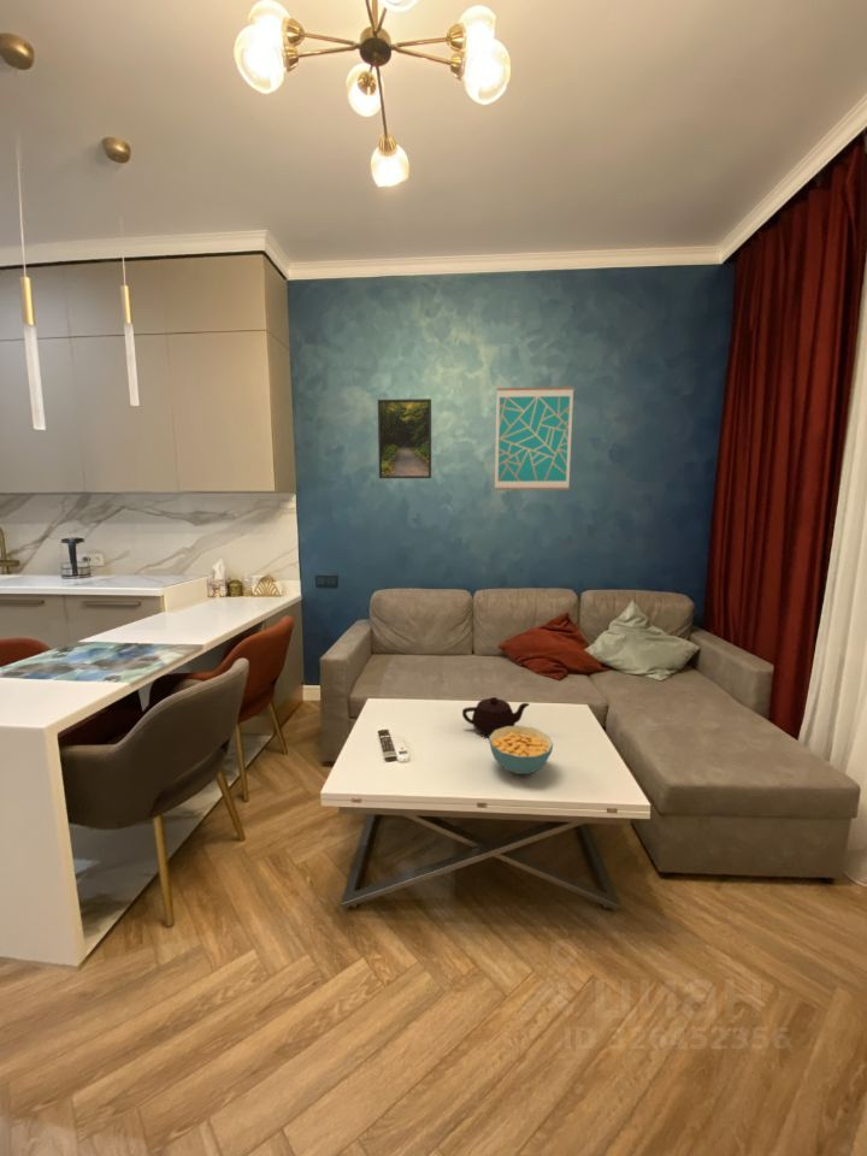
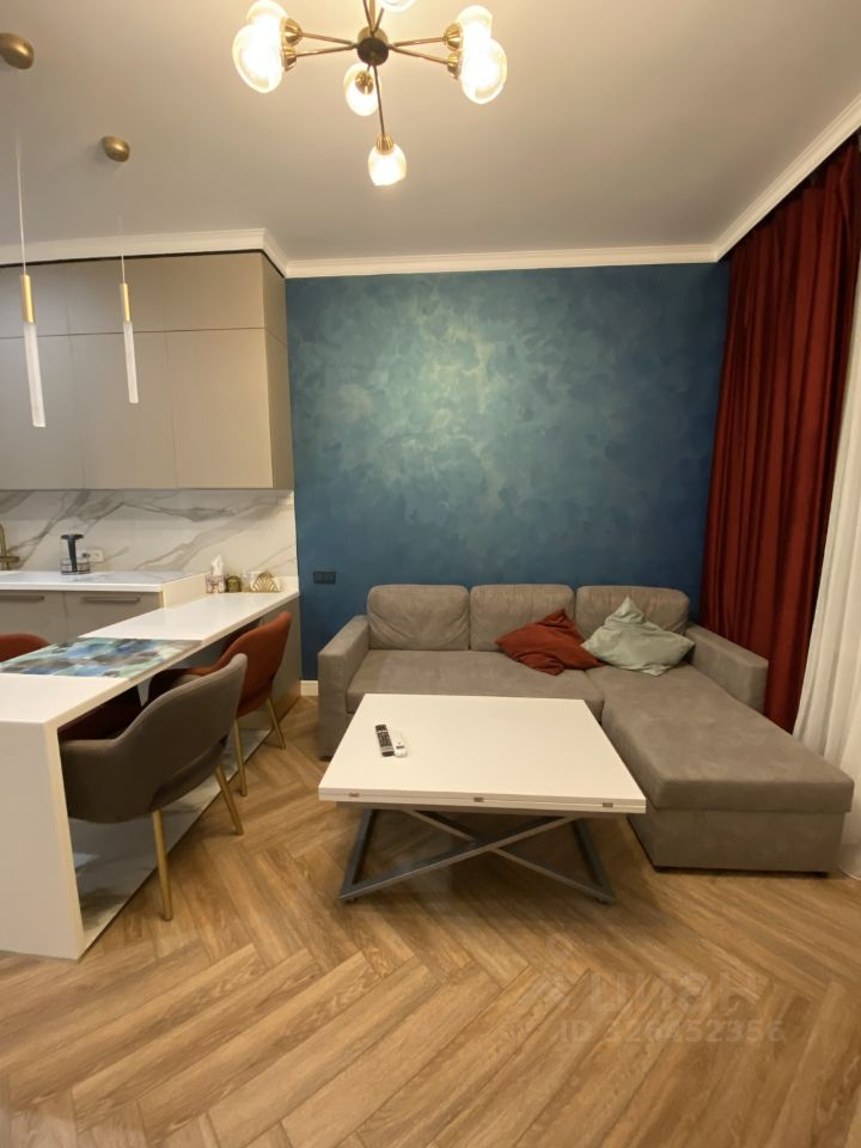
- cereal bowl [488,725,554,775]
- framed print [377,397,432,479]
- wall art [494,385,574,491]
- teapot [461,696,531,737]
